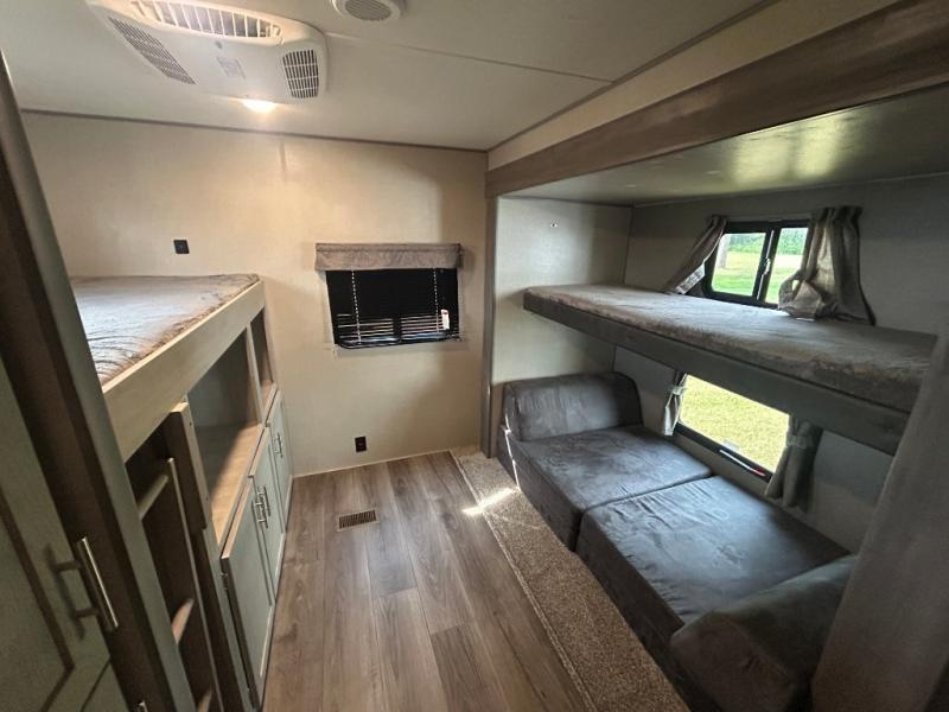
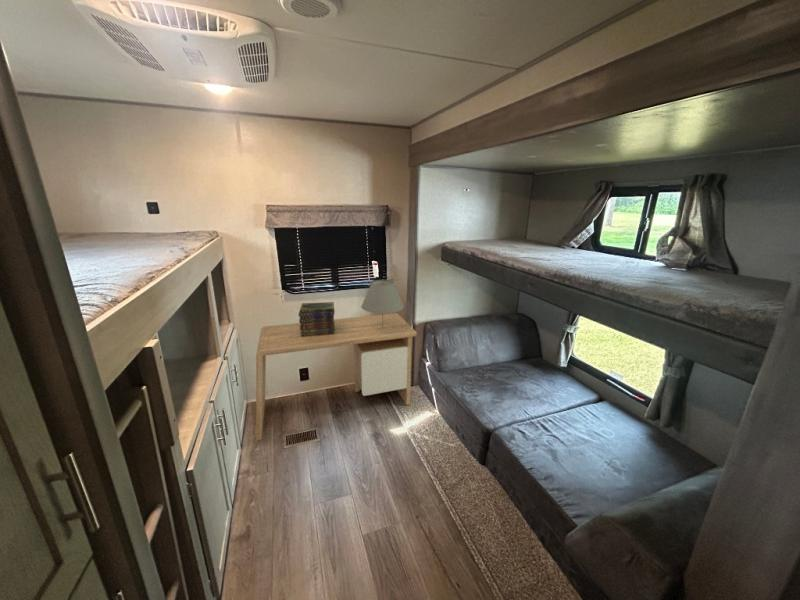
+ book stack [298,301,336,337]
+ desk [255,312,418,442]
+ table lamp [360,279,405,328]
